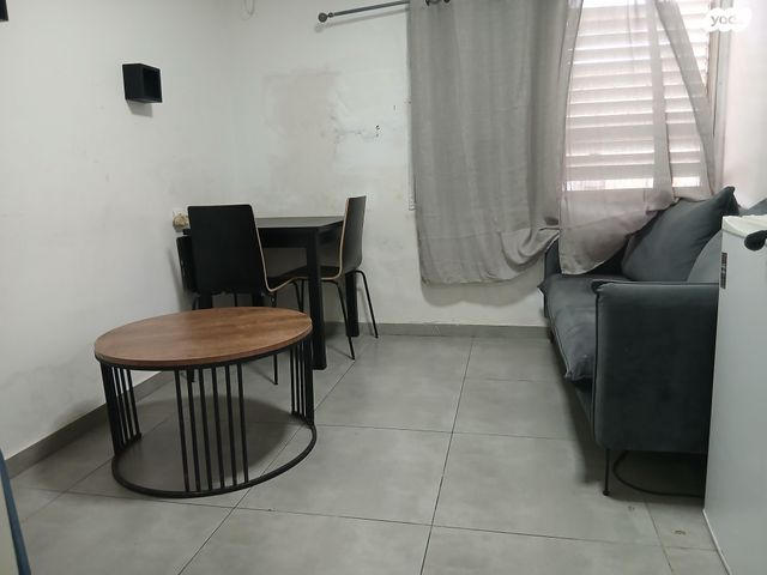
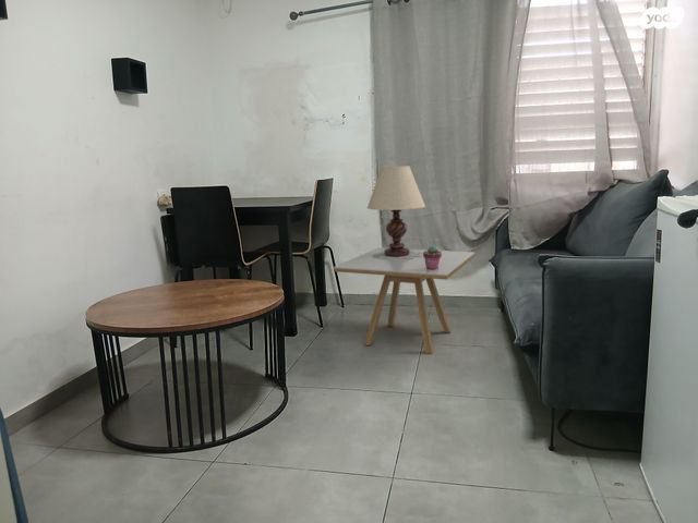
+ potted succulent [423,244,442,270]
+ side table [333,246,476,355]
+ table lamp [366,165,426,259]
